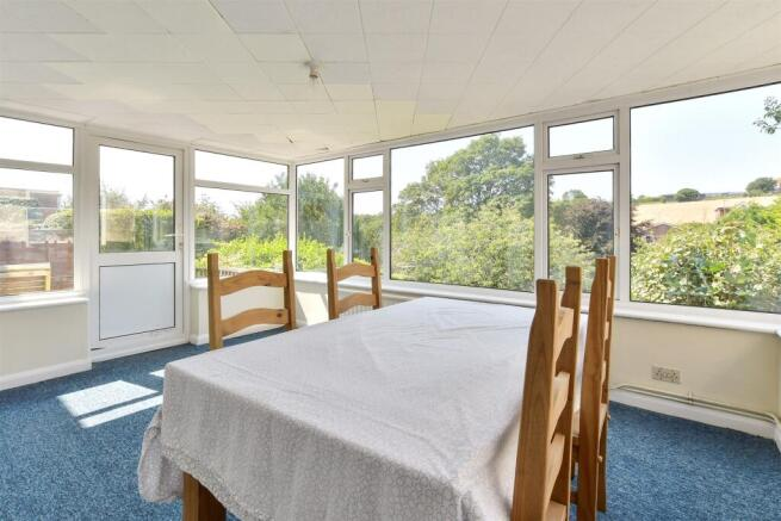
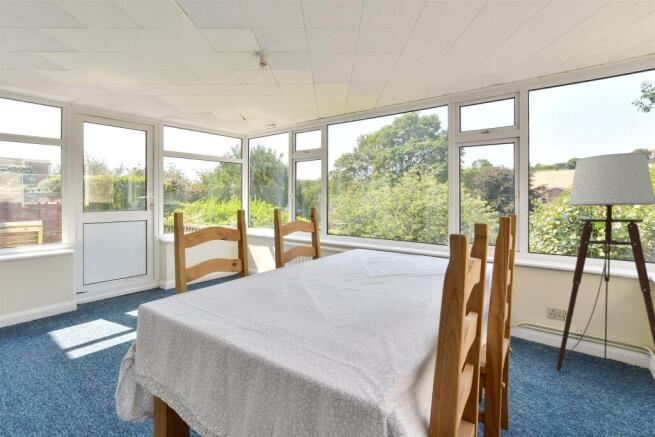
+ floor lamp [533,152,655,372]
